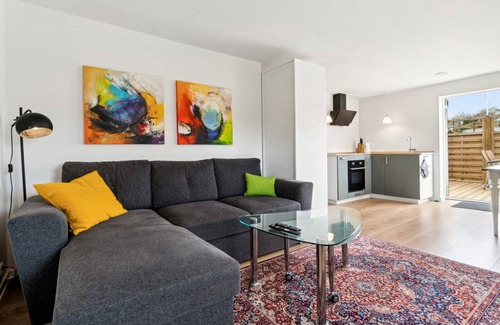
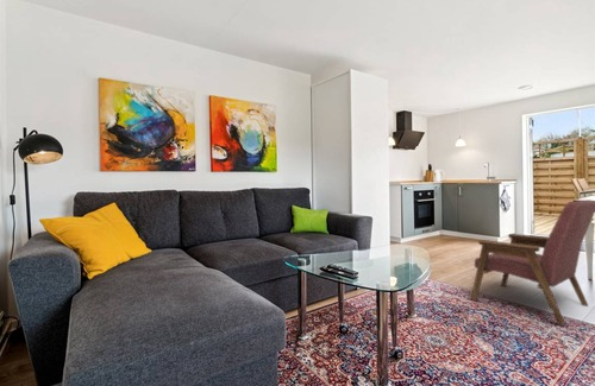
+ armchair [470,198,595,327]
